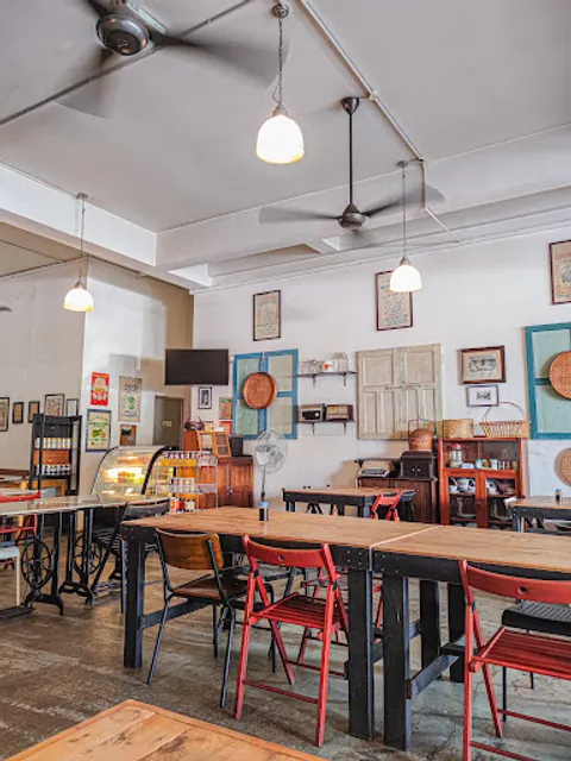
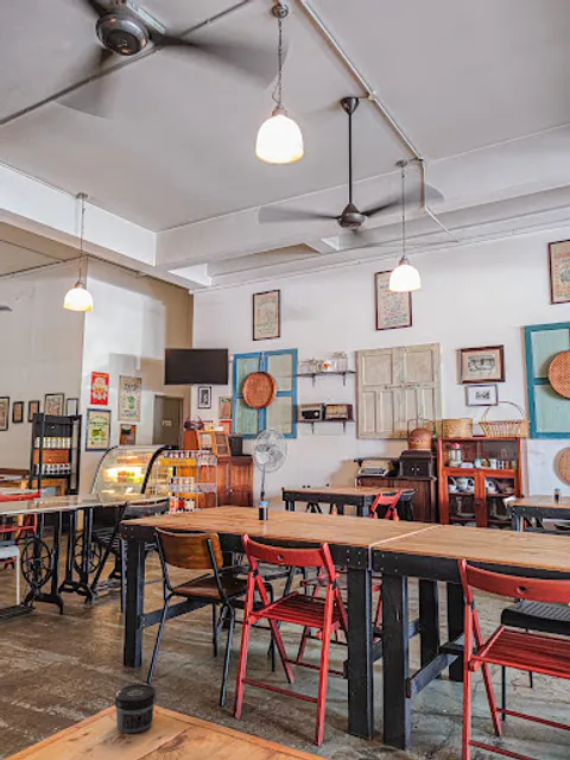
+ jar [113,683,157,734]
